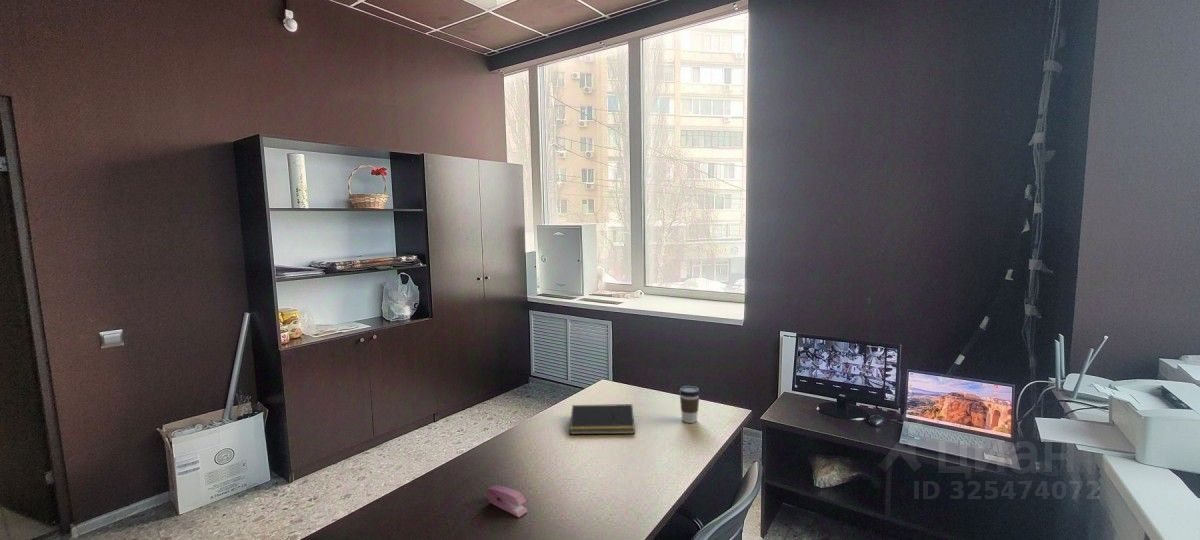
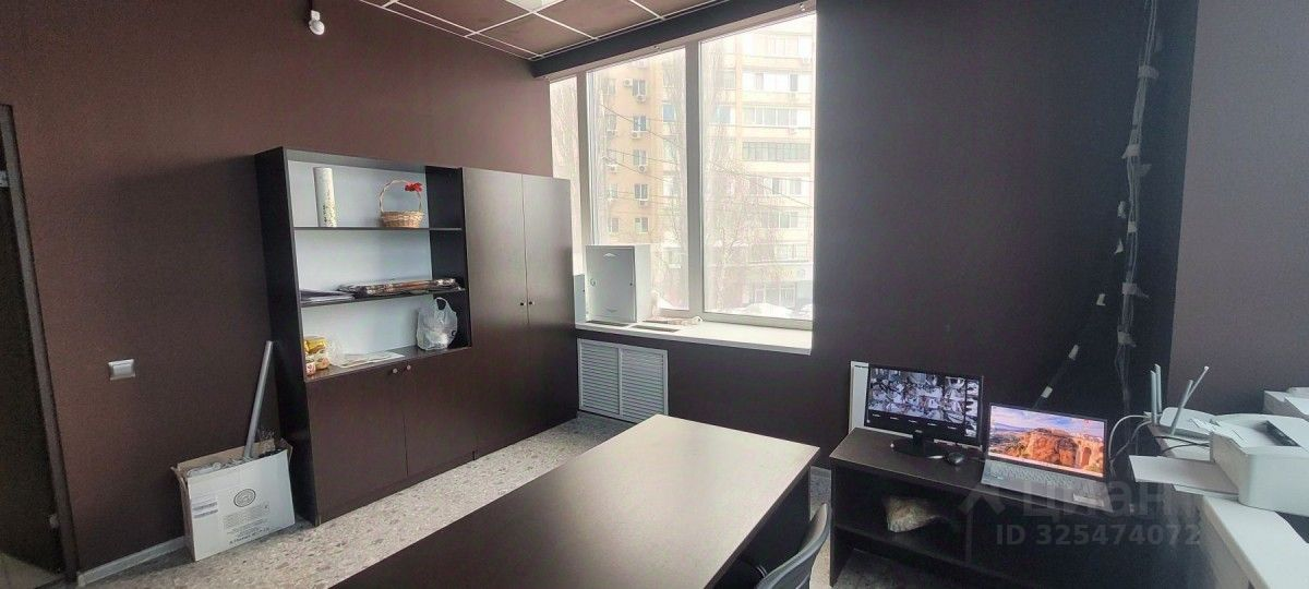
- stapler [486,484,529,518]
- notepad [569,403,636,435]
- coffee cup [678,385,701,424]
